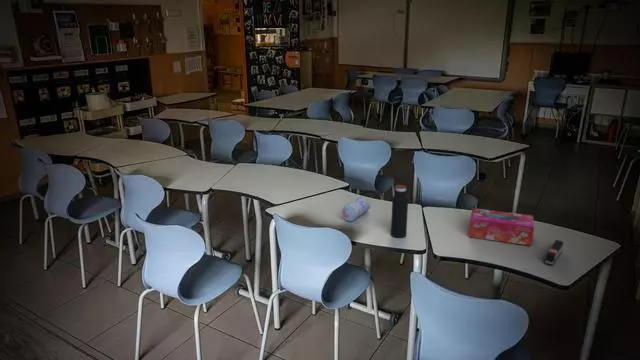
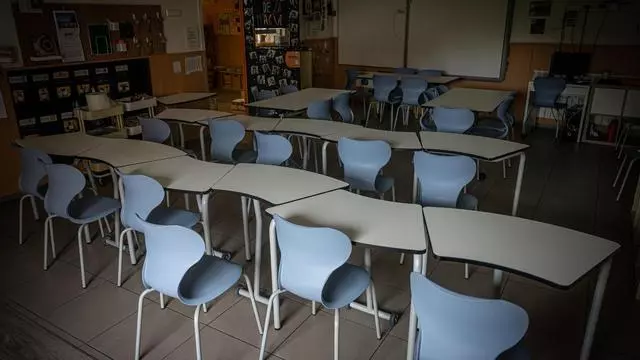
- water bottle [390,184,409,239]
- pencil case [341,195,371,222]
- stapler [544,239,564,266]
- tissue box [467,207,535,247]
